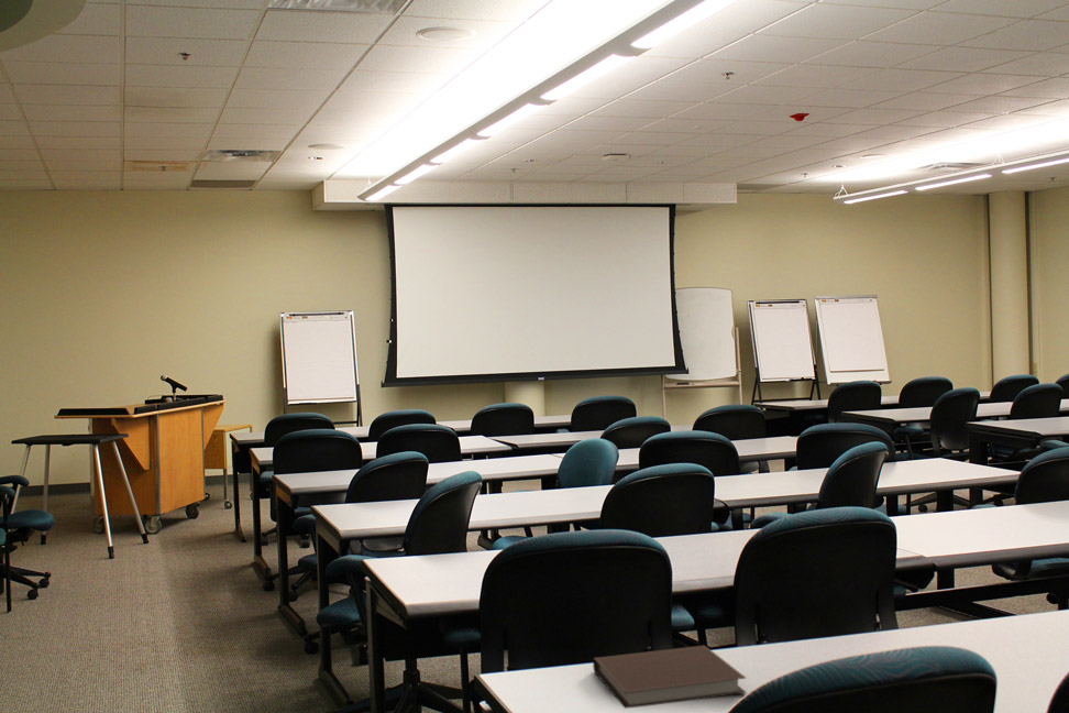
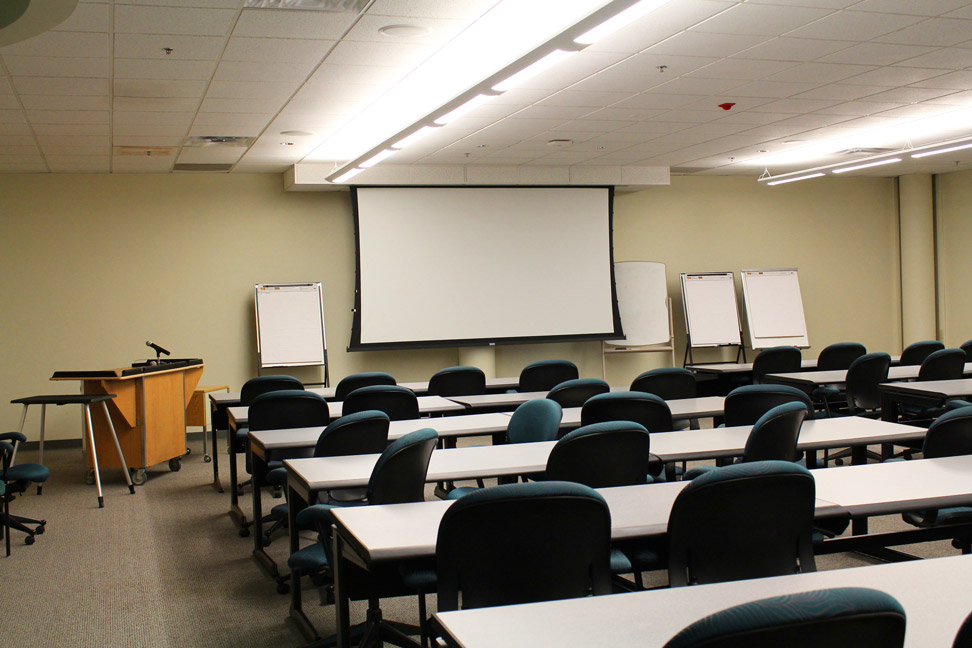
- notebook [592,645,748,710]
